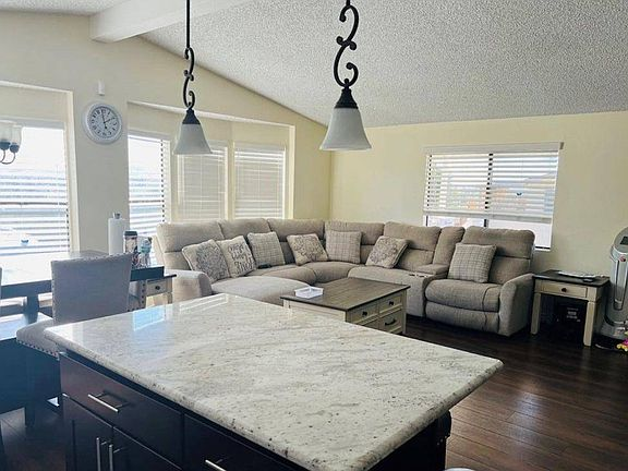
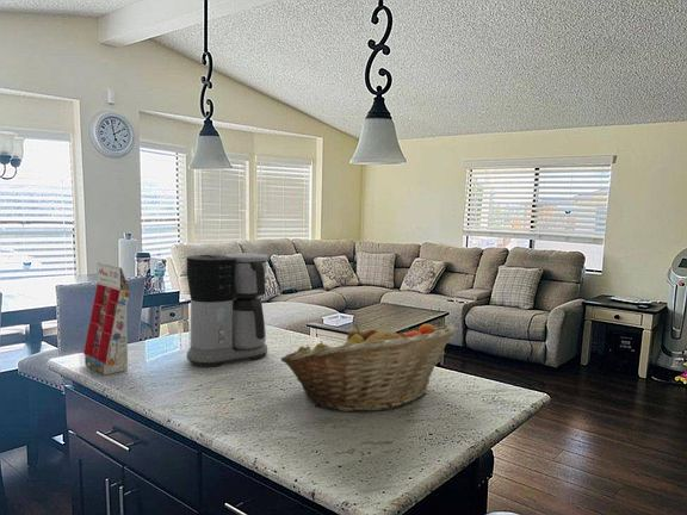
+ fruit basket [280,323,458,412]
+ gift box [82,261,130,377]
+ coffee maker [185,252,270,368]
